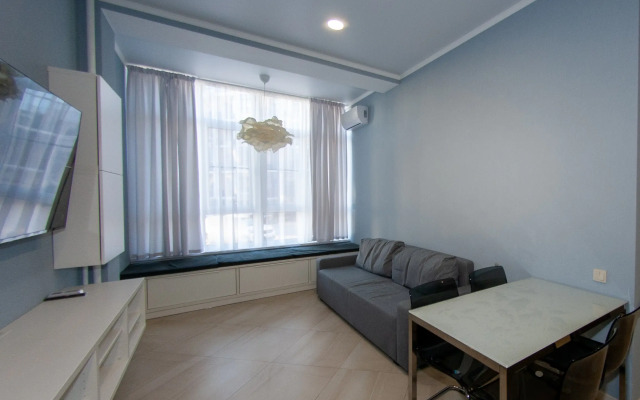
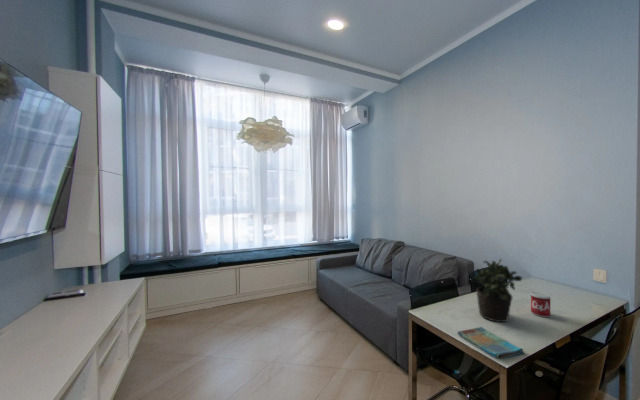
+ potted plant [471,258,523,323]
+ beverage can [530,291,551,318]
+ dish towel [456,326,525,360]
